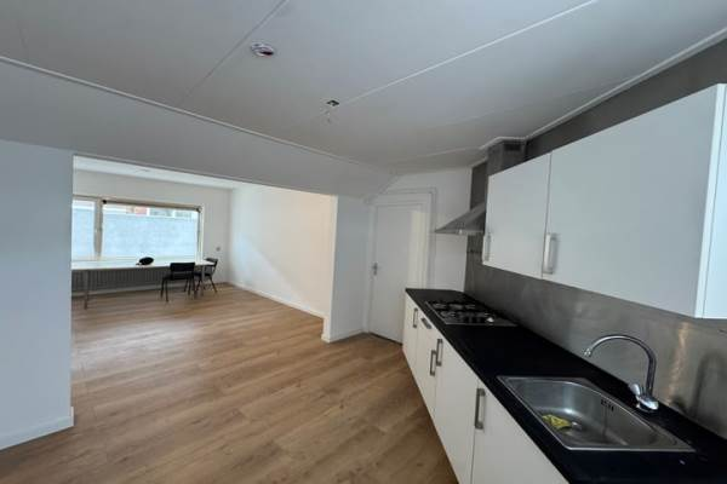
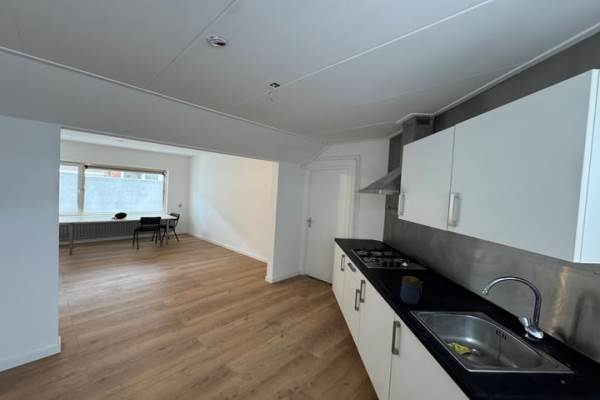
+ jar [400,275,423,305]
